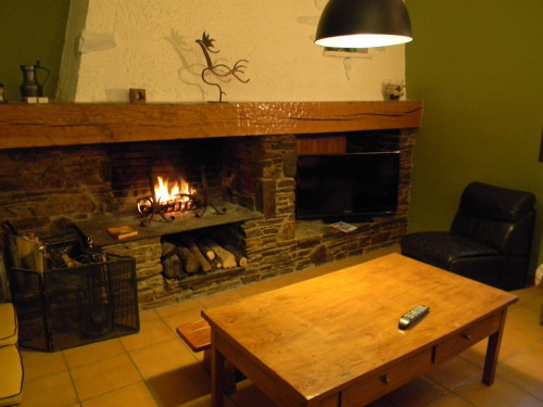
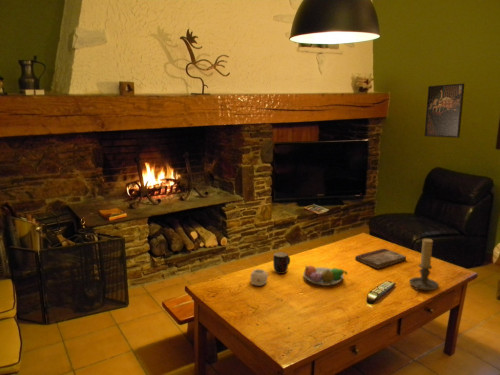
+ book [354,248,407,270]
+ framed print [424,83,465,139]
+ mug [249,268,270,287]
+ candle holder [409,238,440,293]
+ mug [272,251,291,275]
+ fruit bowl [302,265,348,287]
